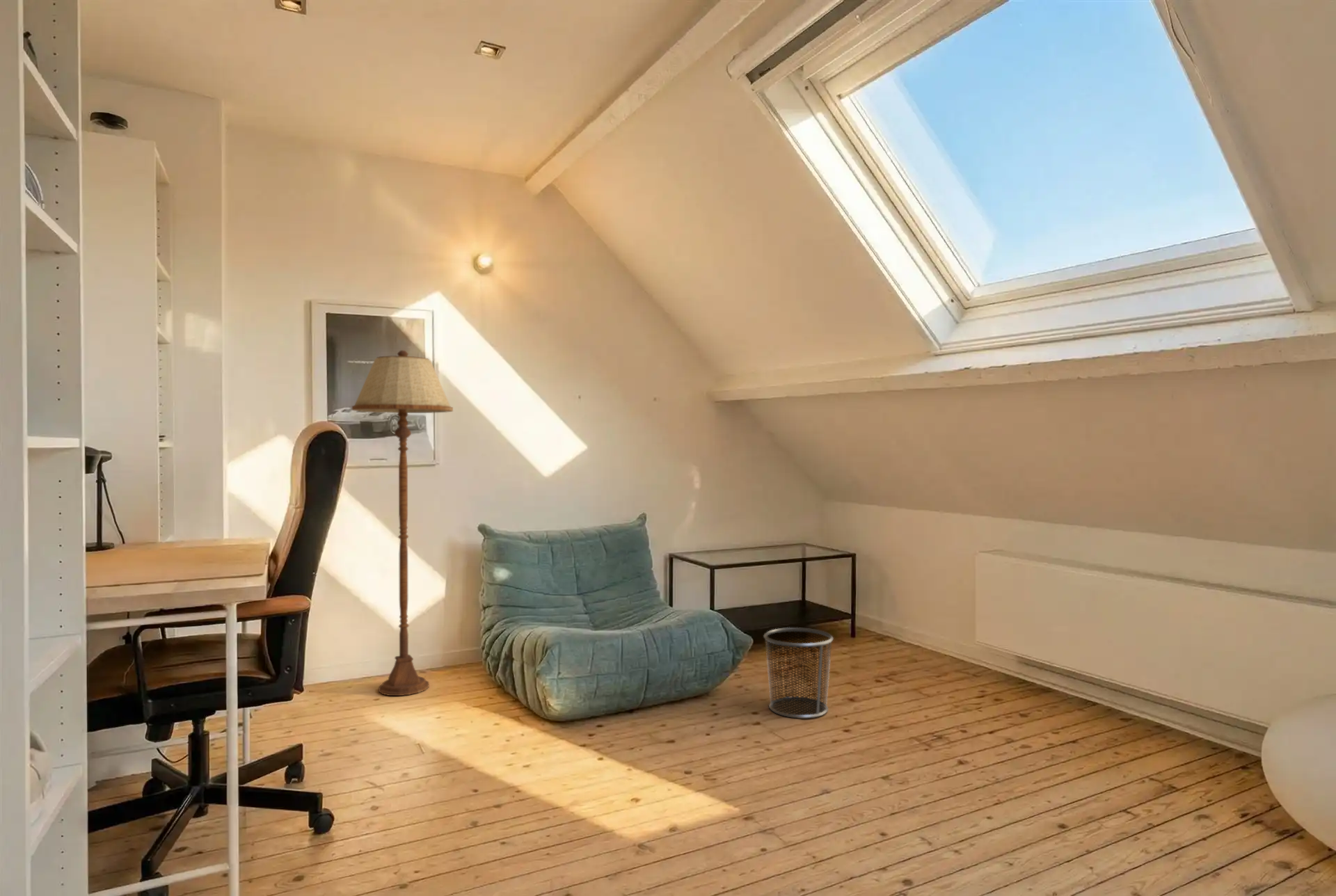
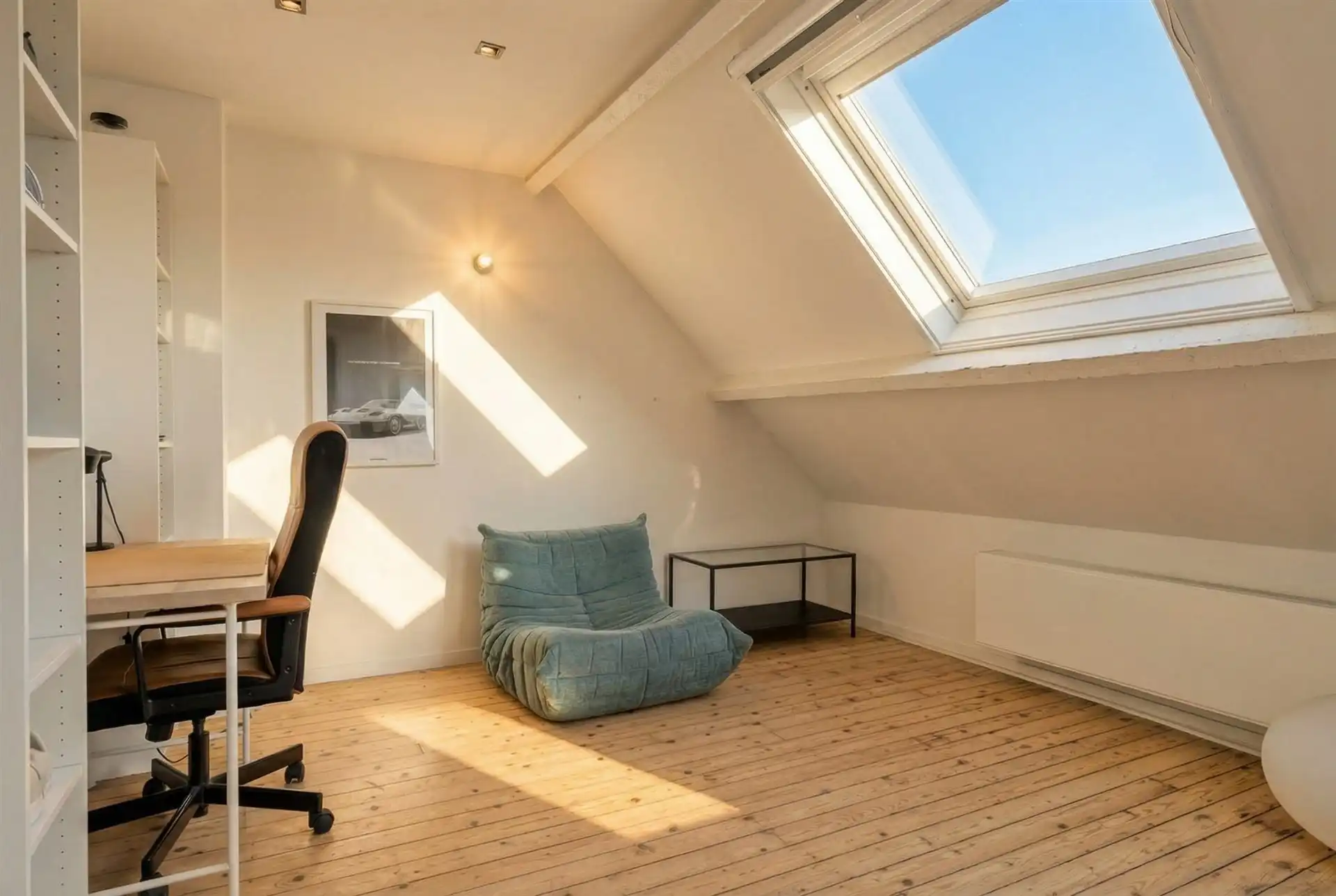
- floor lamp [351,350,454,696]
- waste bin [763,627,834,719]
